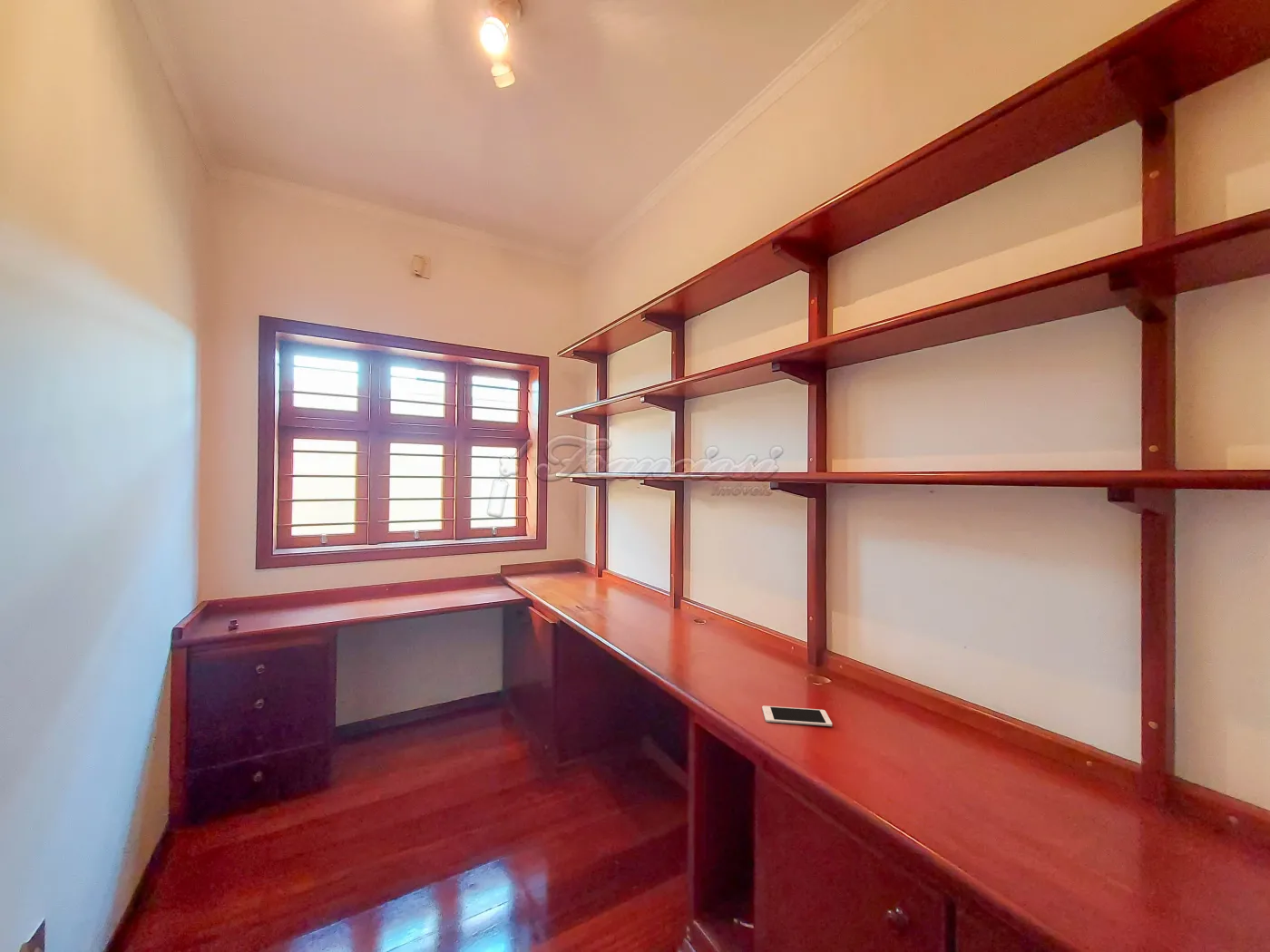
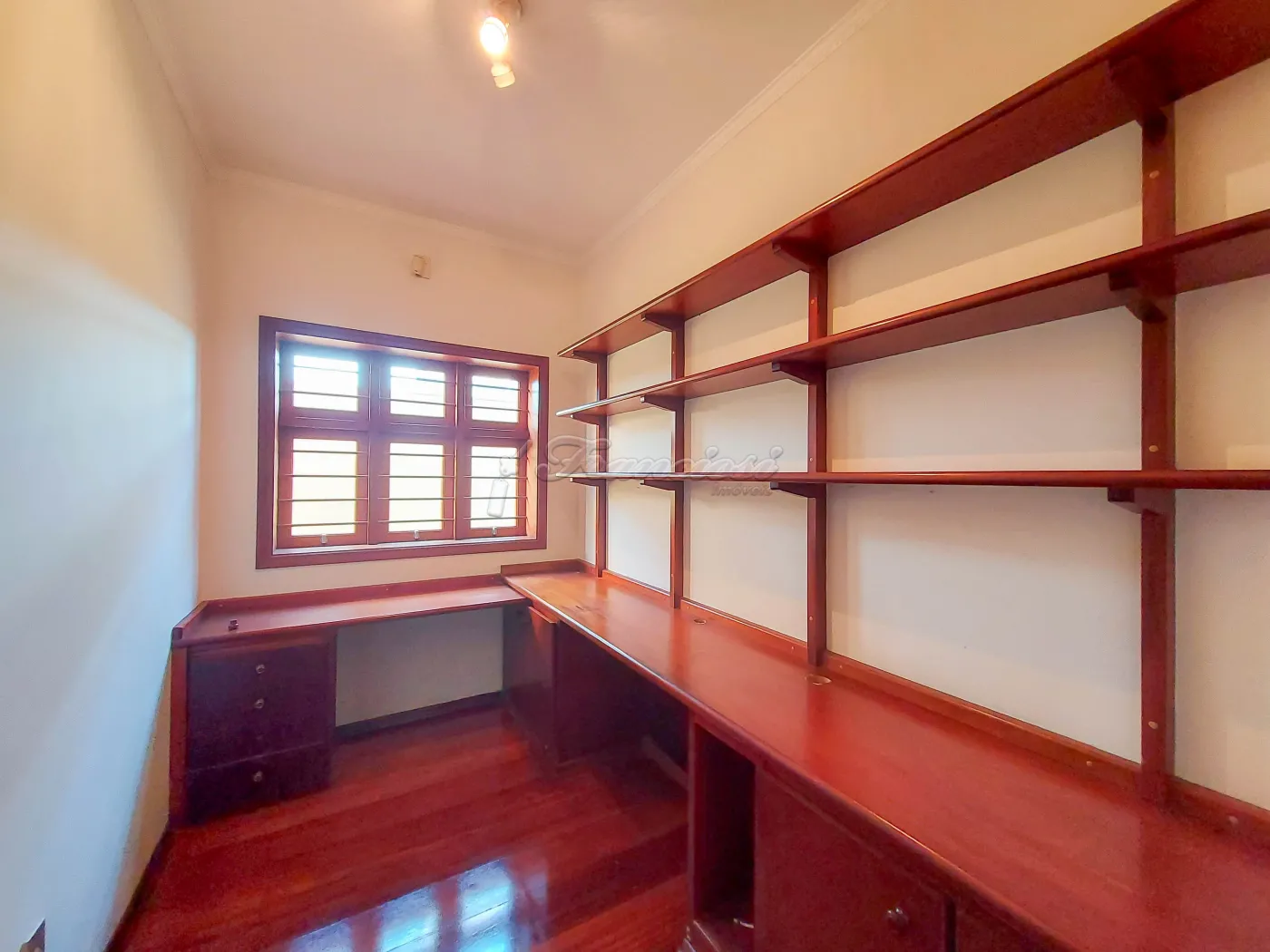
- cell phone [761,705,833,727]
